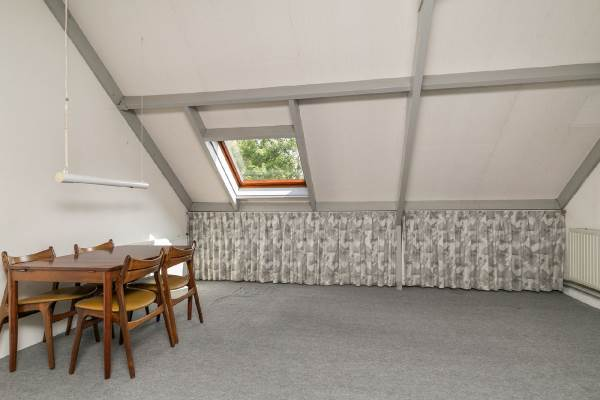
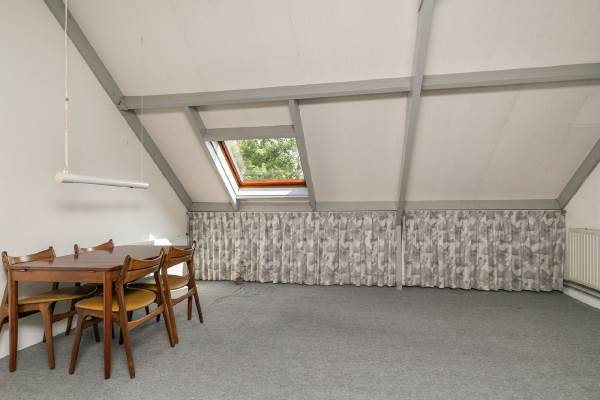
+ potted plant [231,259,252,286]
